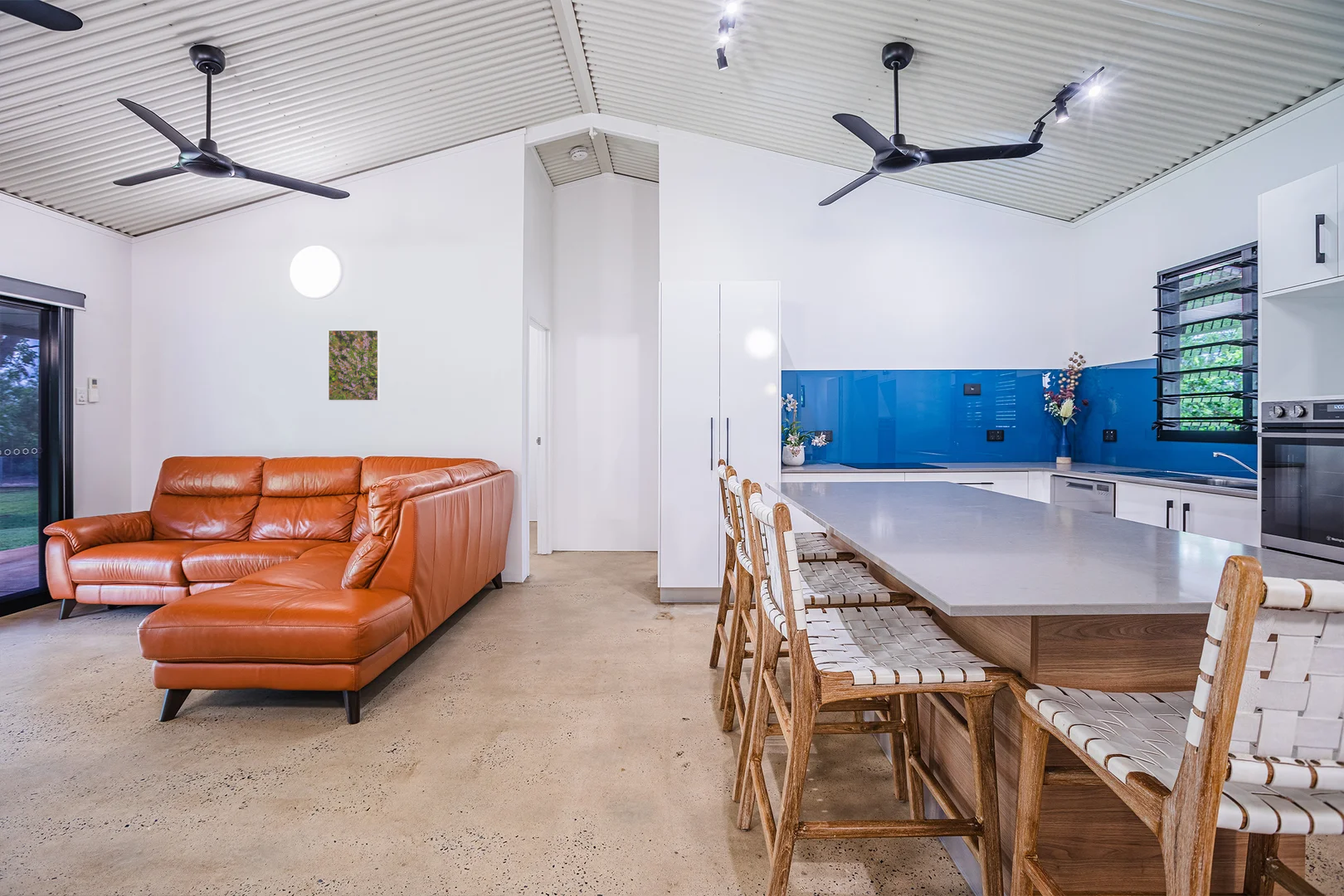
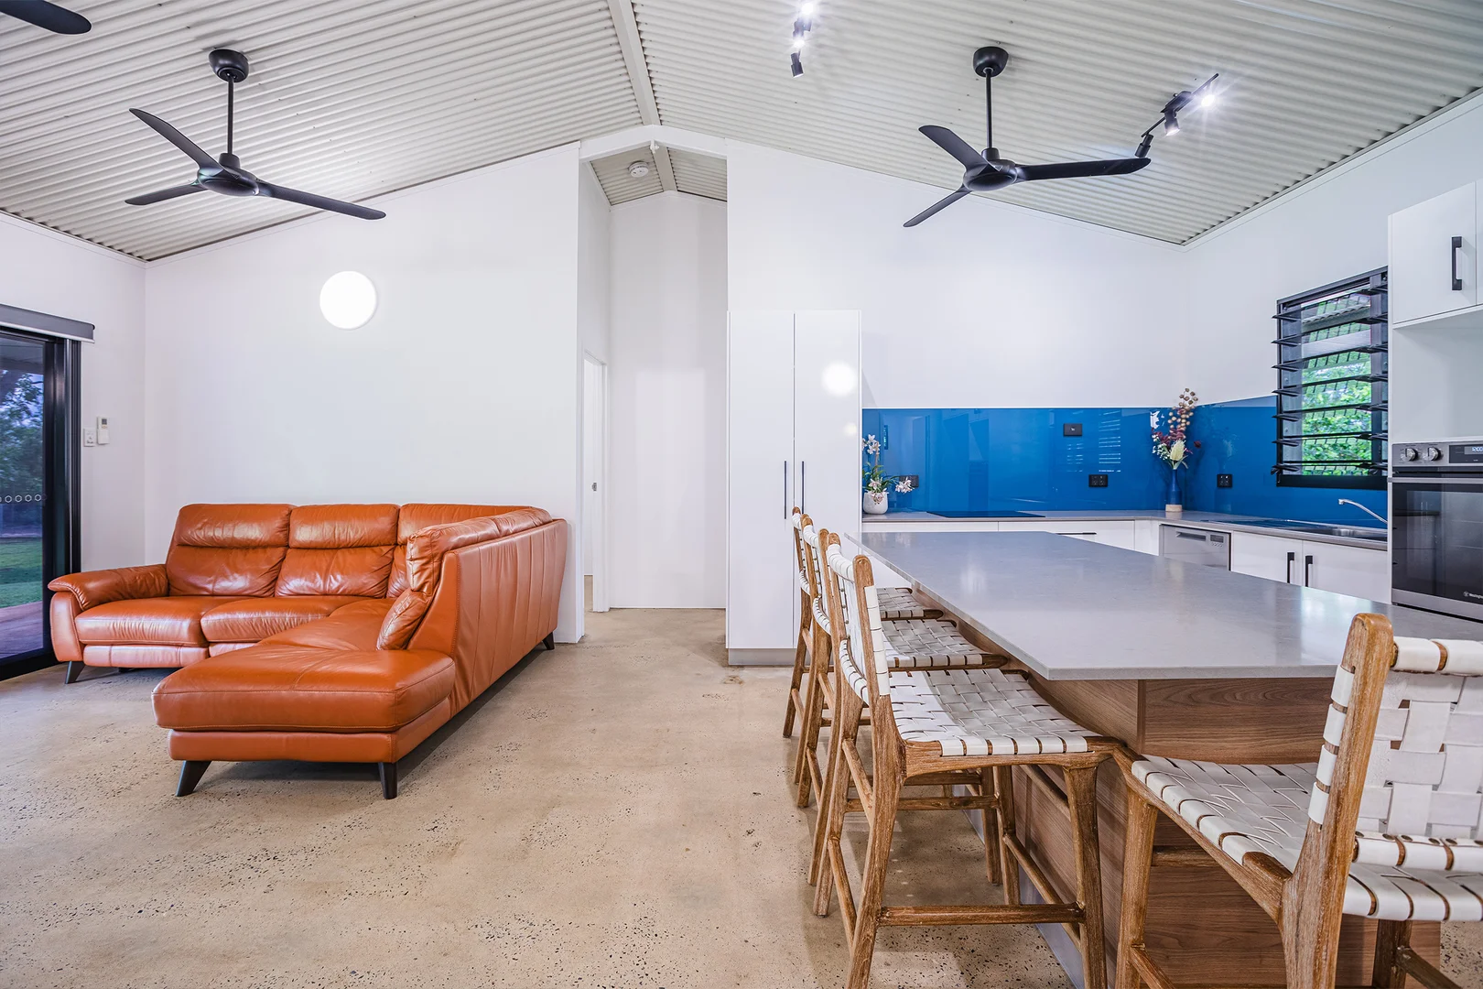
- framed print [328,329,381,402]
